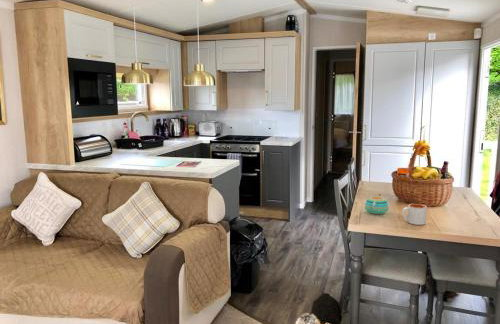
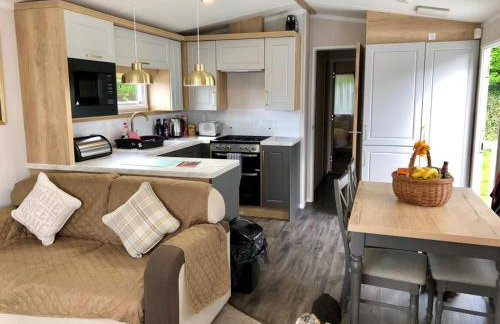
- mug [401,203,428,226]
- teapot [364,193,390,215]
